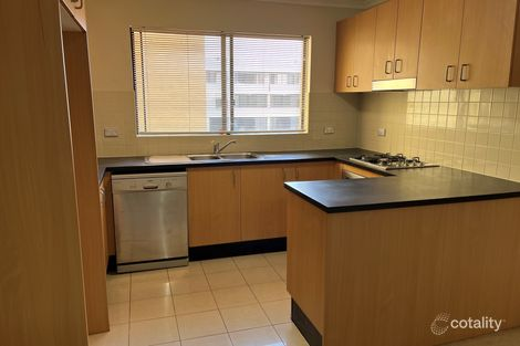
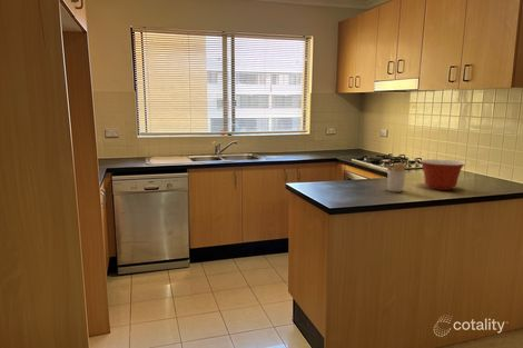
+ mixing bowl [418,159,466,191]
+ utensil holder [384,159,409,192]
